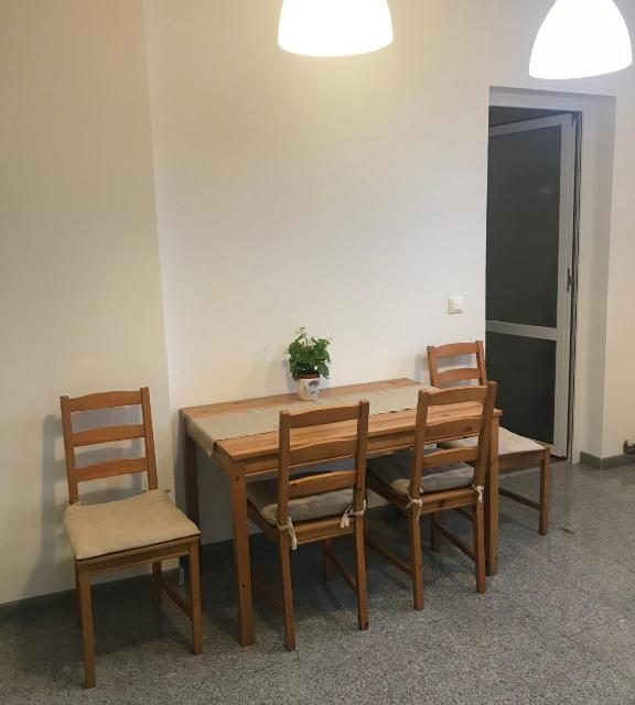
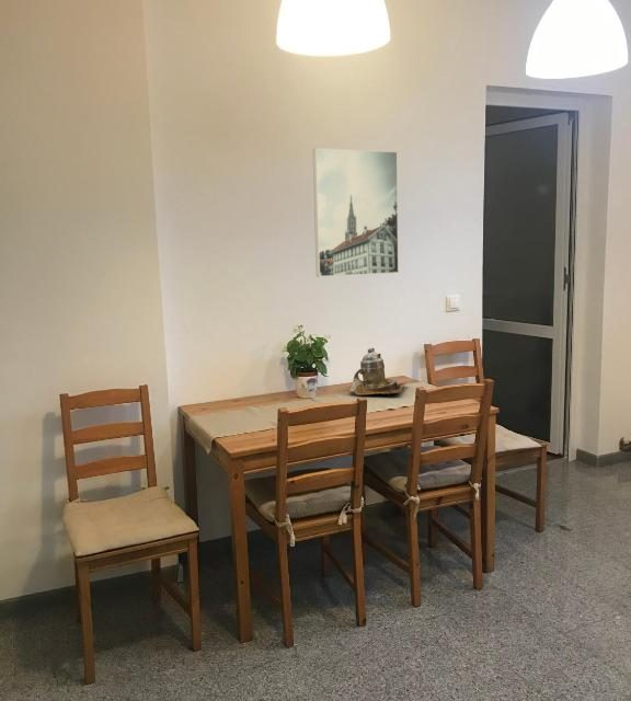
+ teapot [347,347,409,397]
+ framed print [312,147,400,278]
